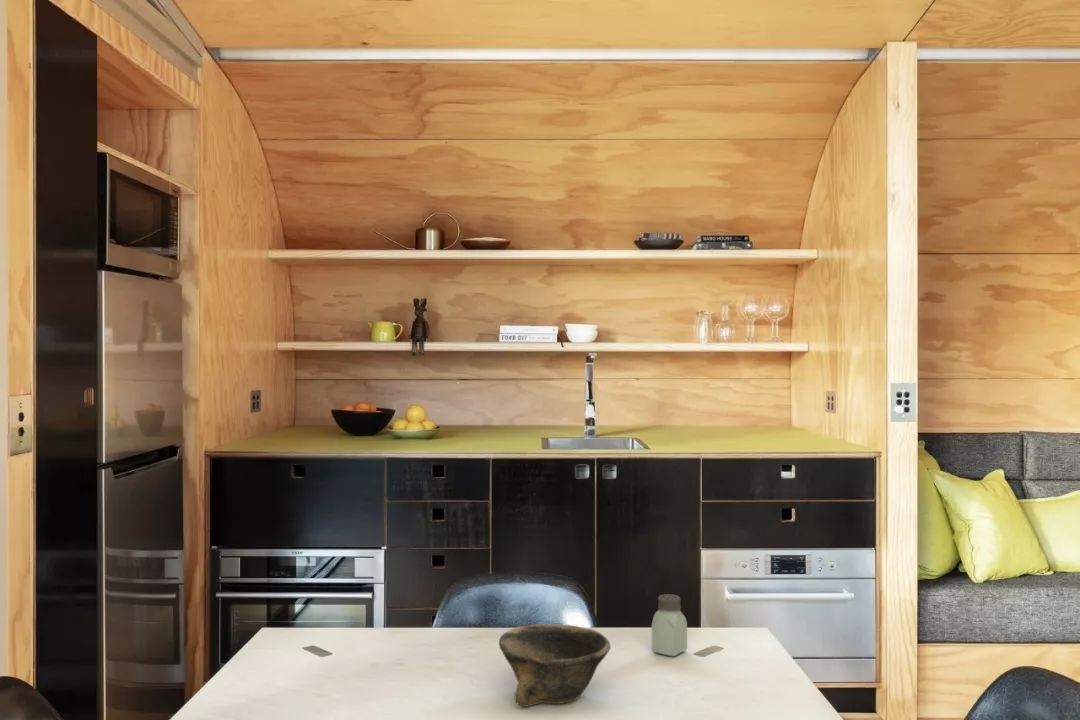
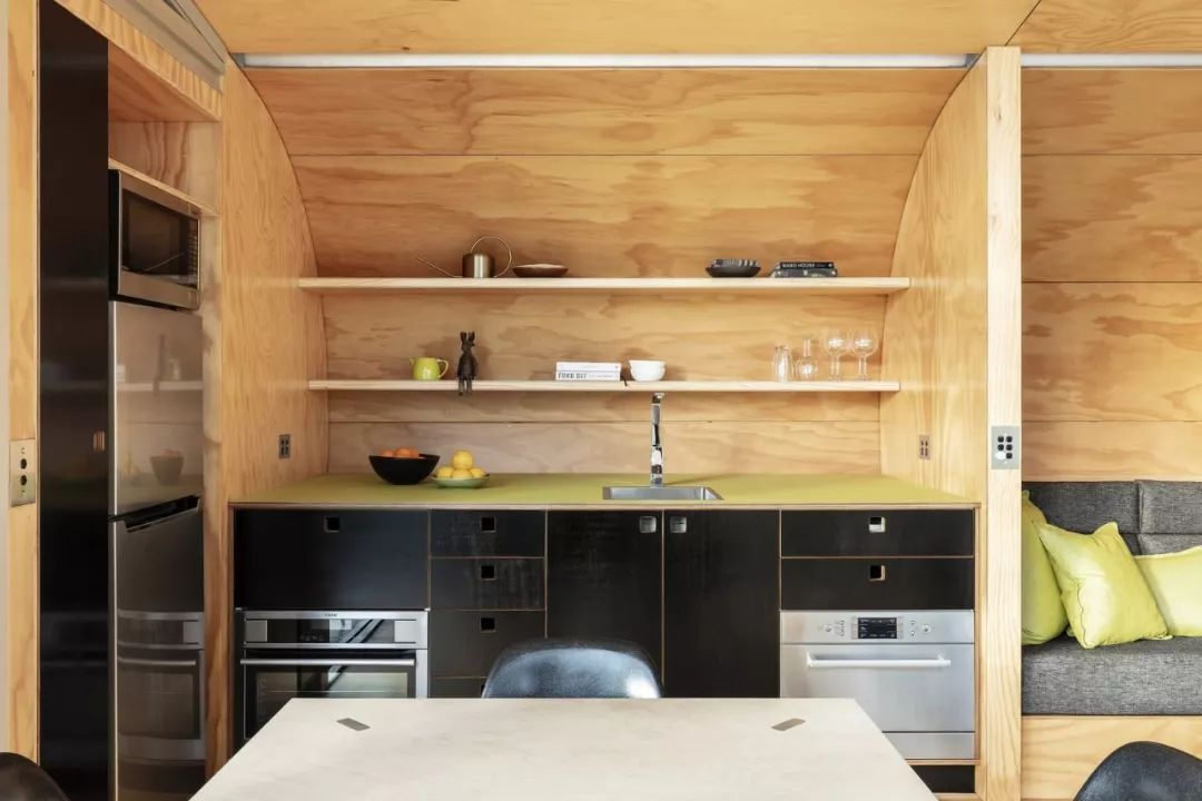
- bowl [498,623,611,708]
- saltshaker [651,593,688,657]
